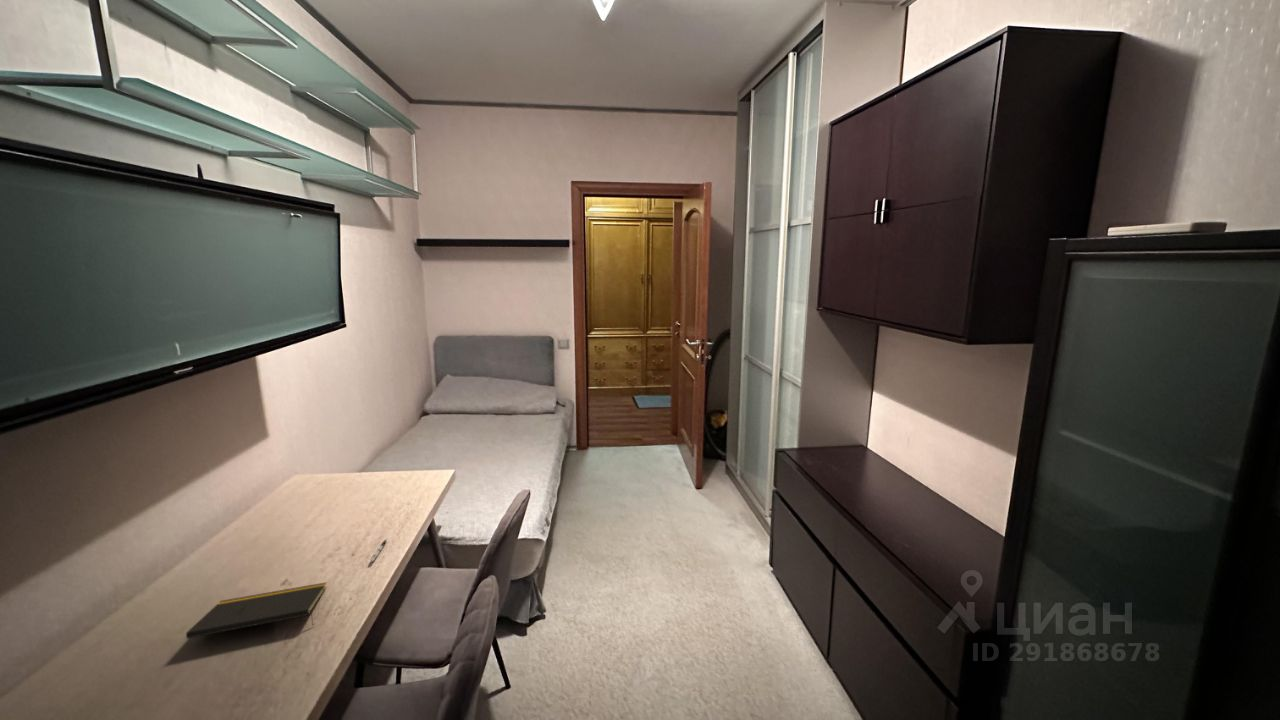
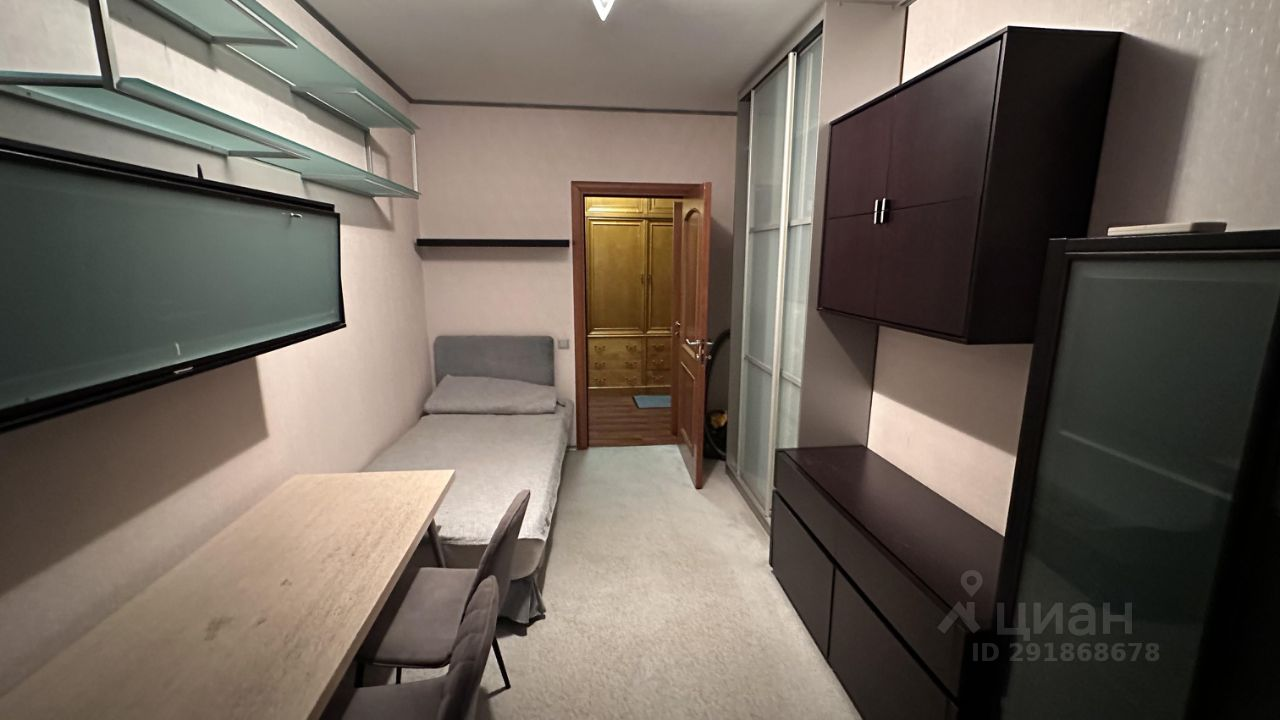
- pen [369,537,388,564]
- notepad [185,581,328,640]
